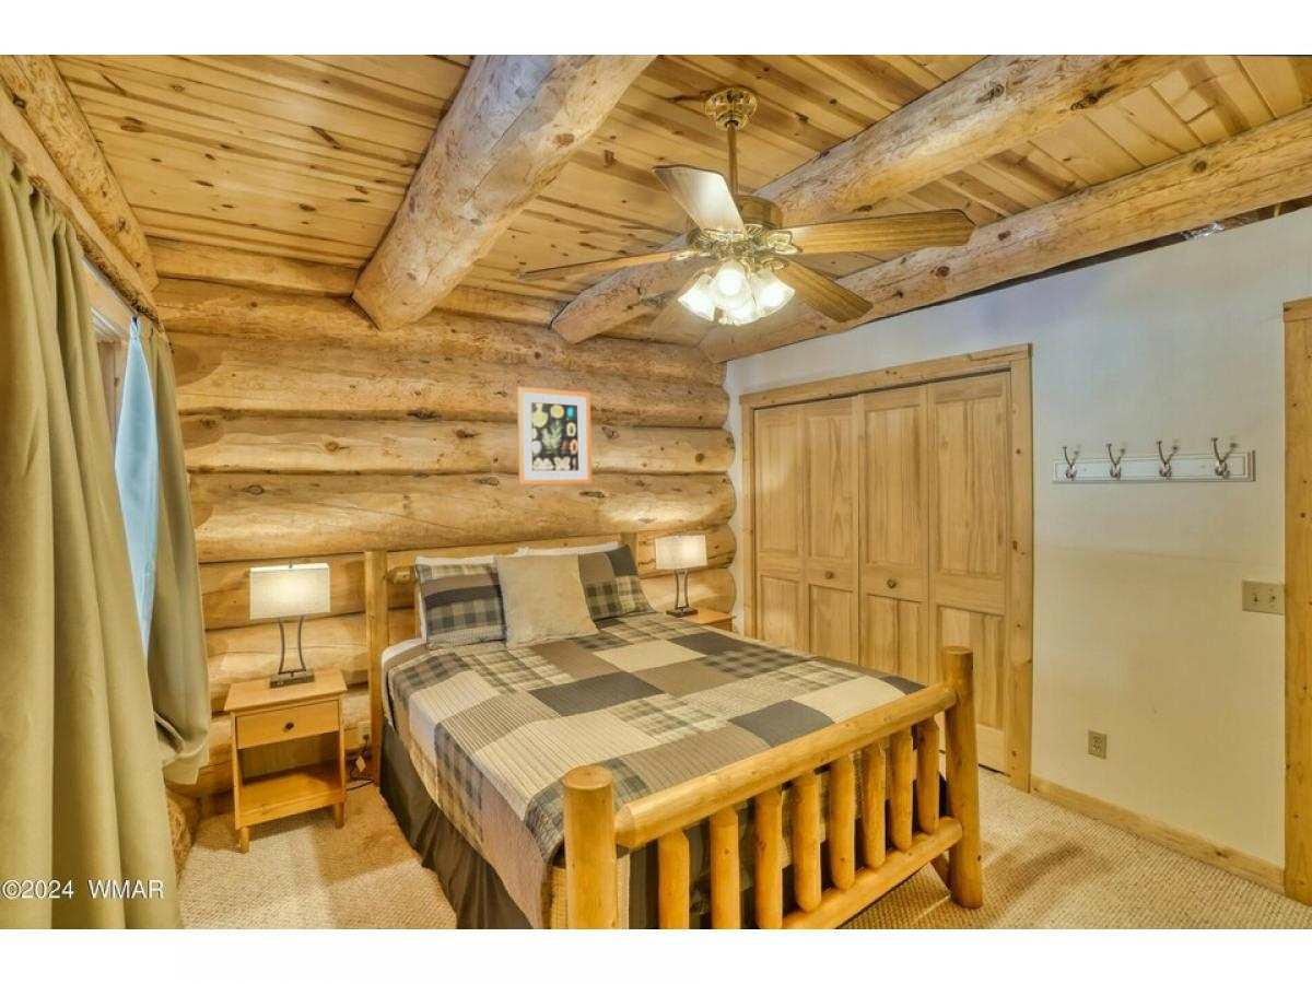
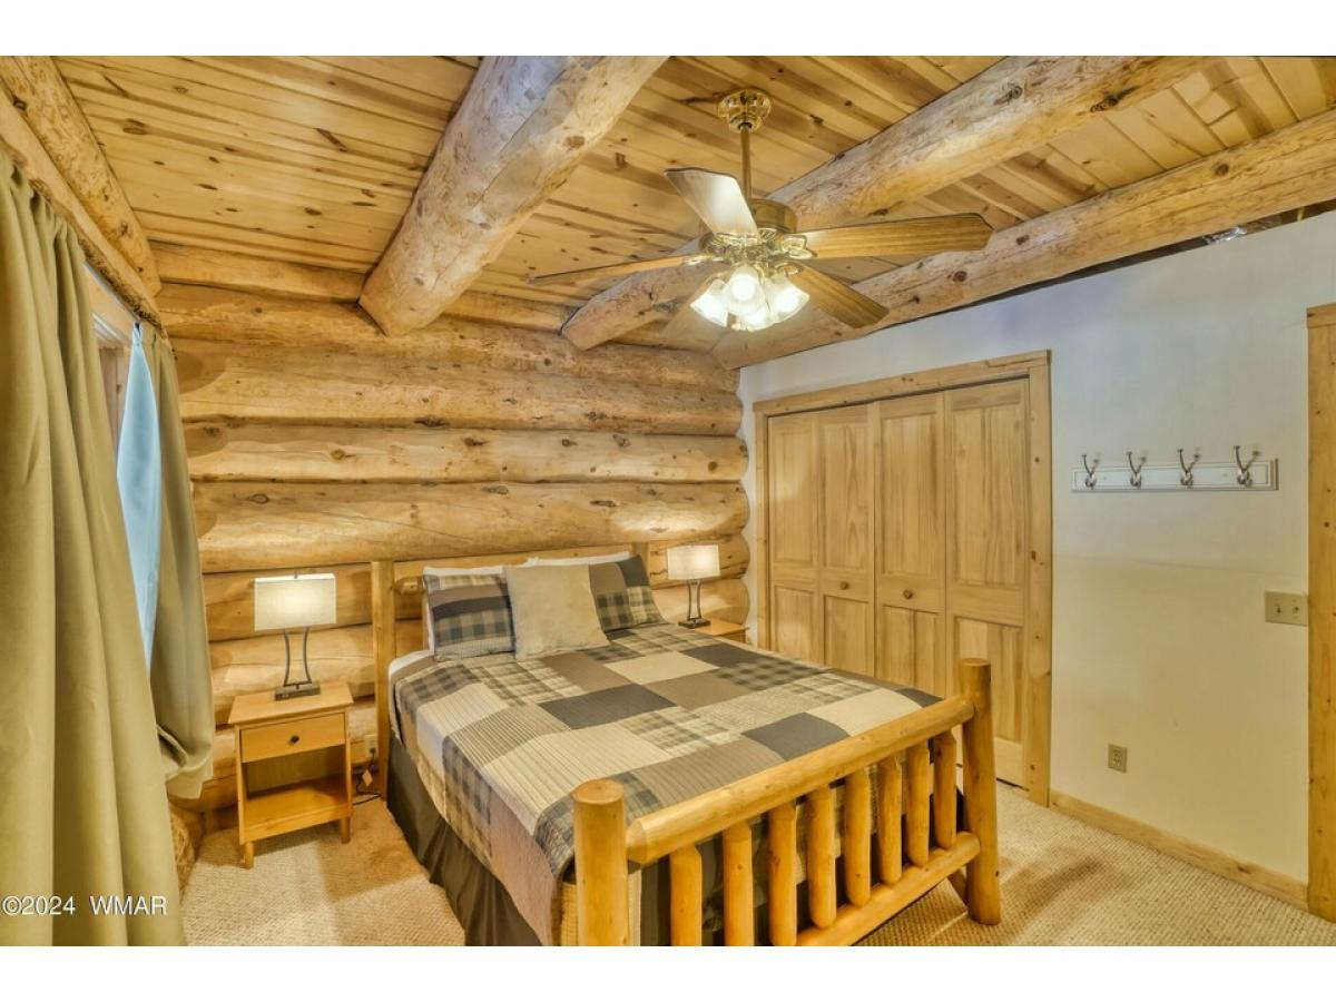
- wall art [516,386,593,487]
